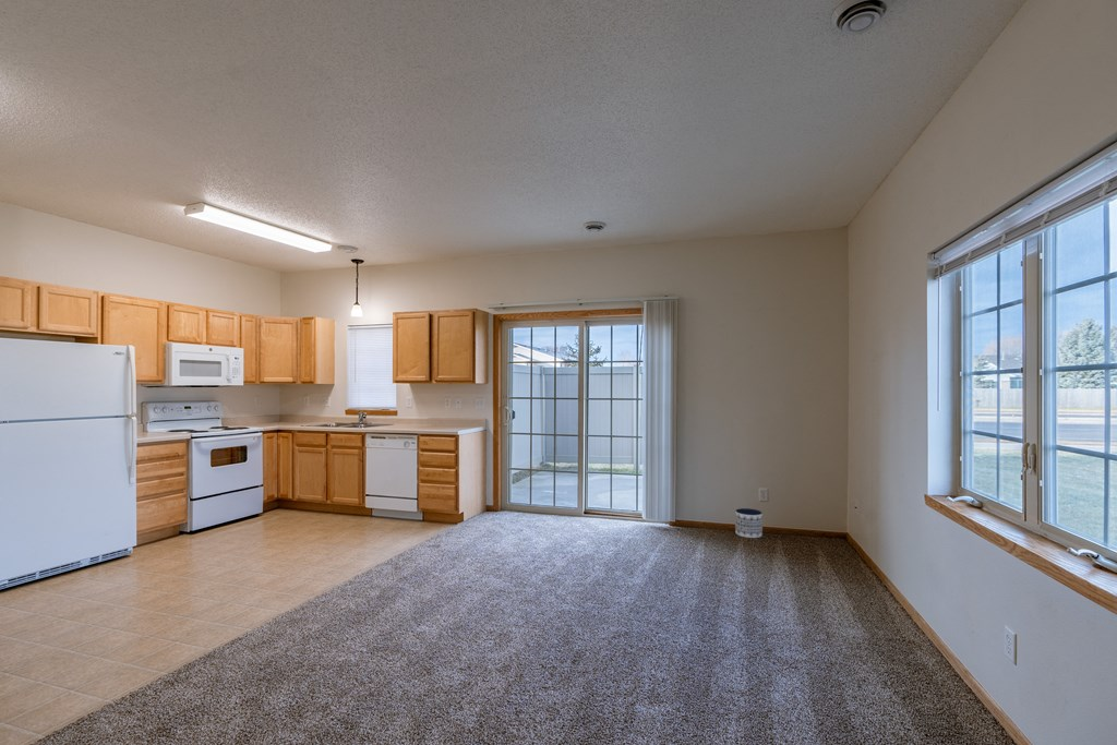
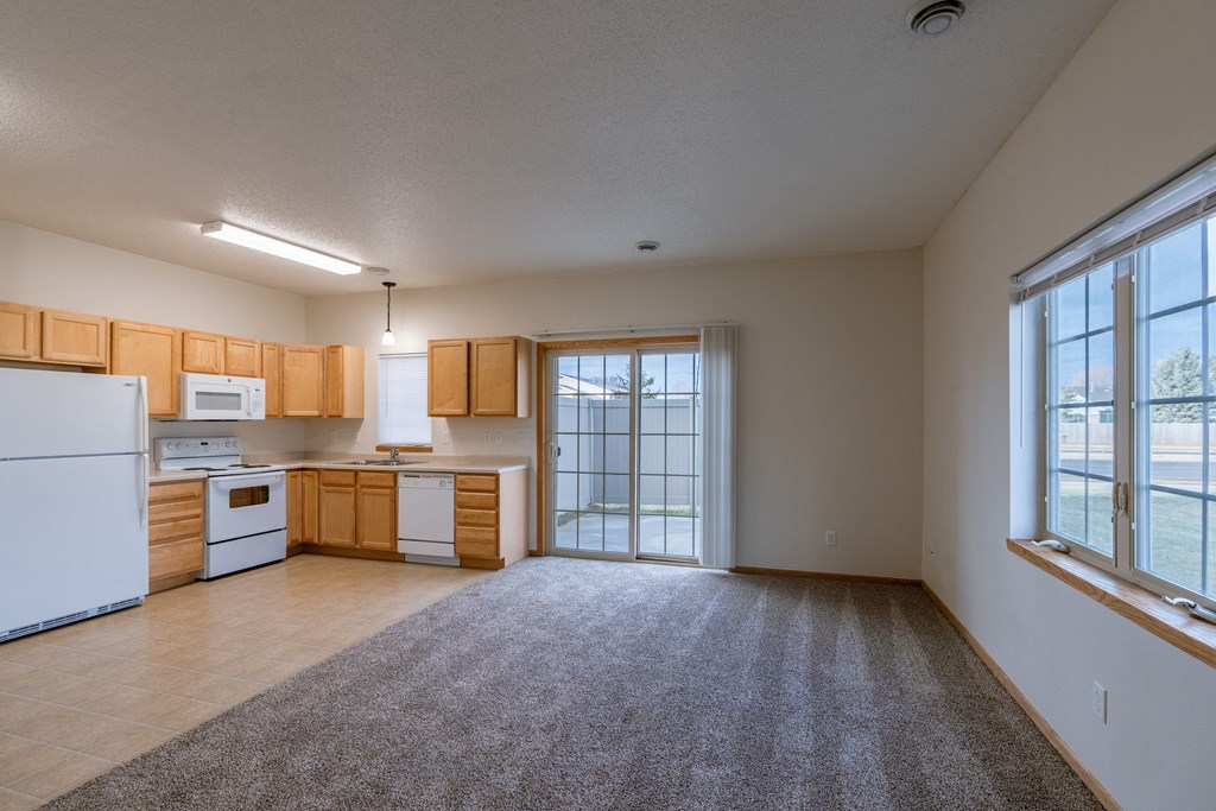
- planter [734,507,764,539]
